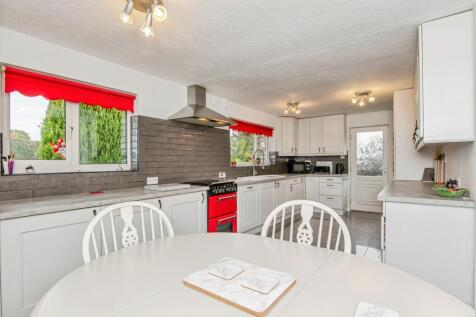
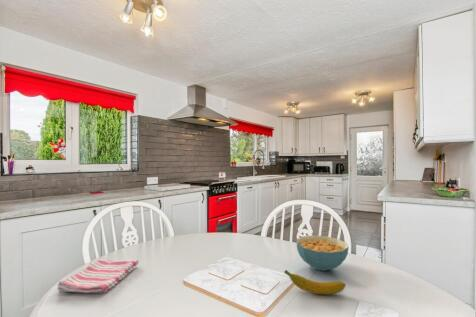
+ cereal bowl [296,234,350,272]
+ banana [283,269,347,295]
+ dish towel [56,258,140,294]
